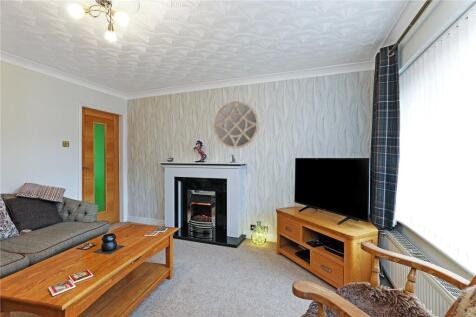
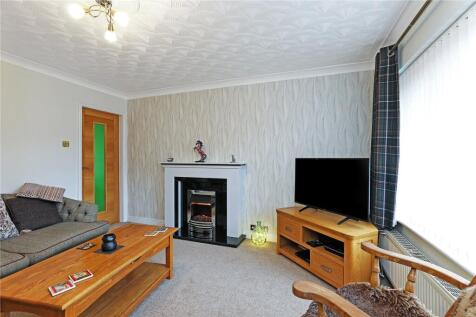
- home mirror [213,100,260,149]
